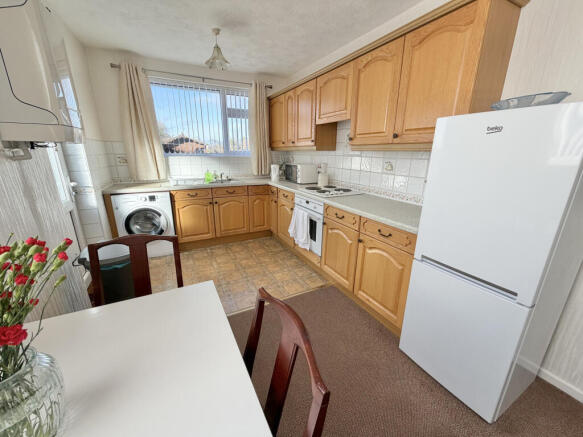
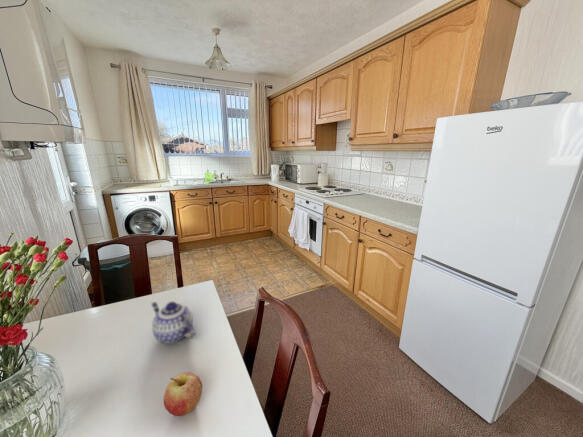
+ fruit [163,371,203,417]
+ teapot [150,300,197,345]
